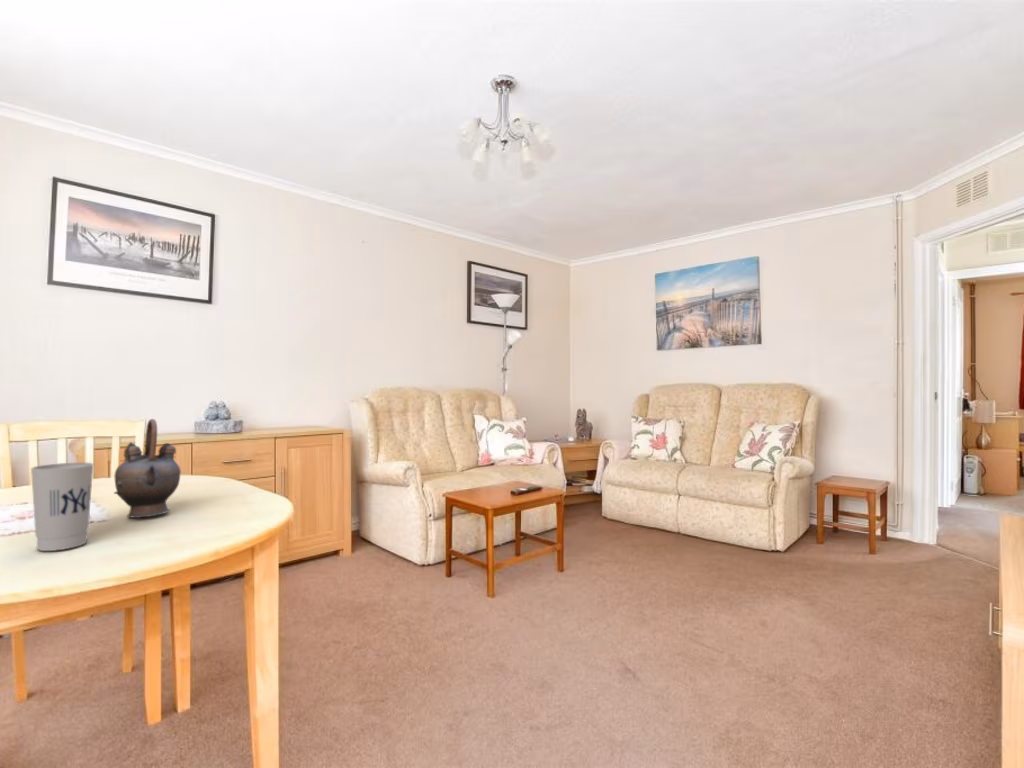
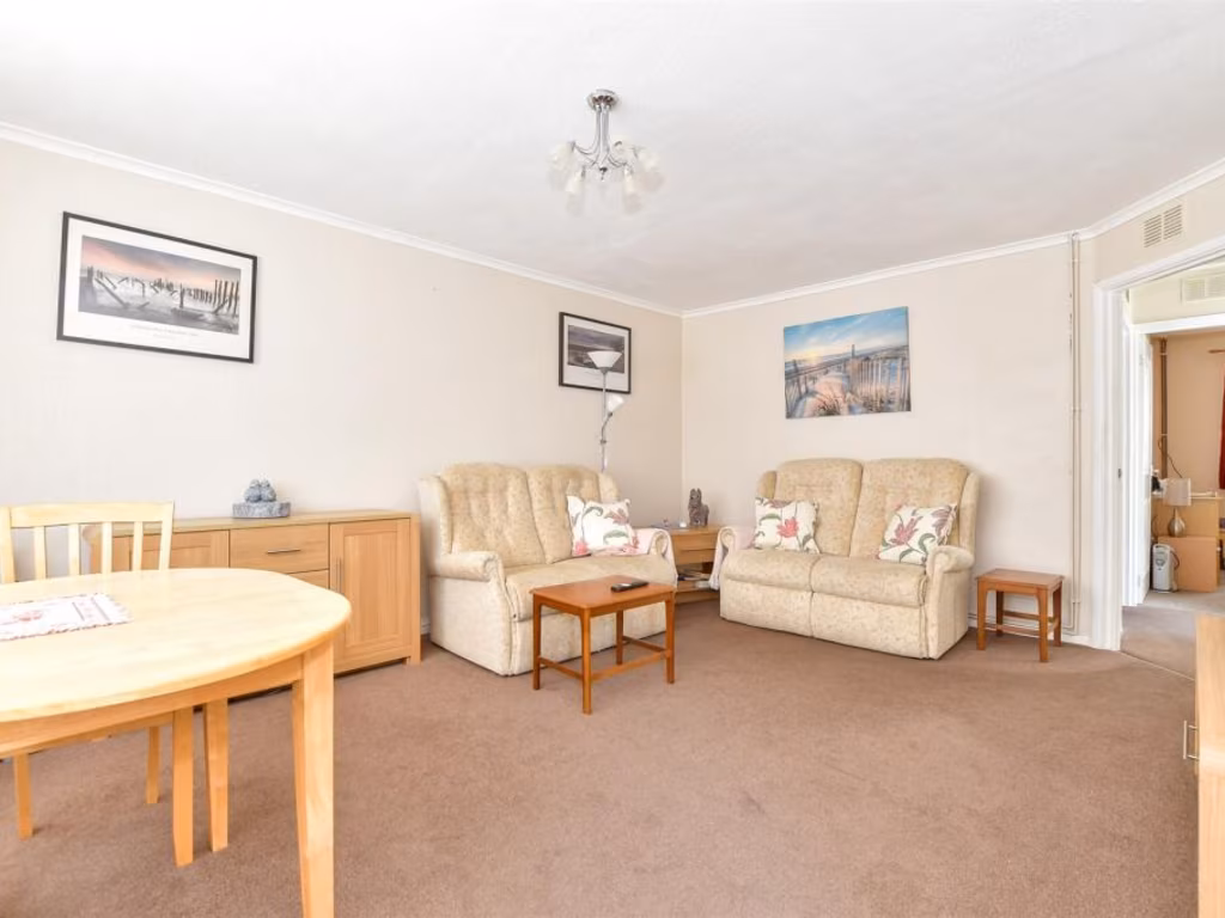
- cup [30,461,94,552]
- teapot [113,418,182,519]
